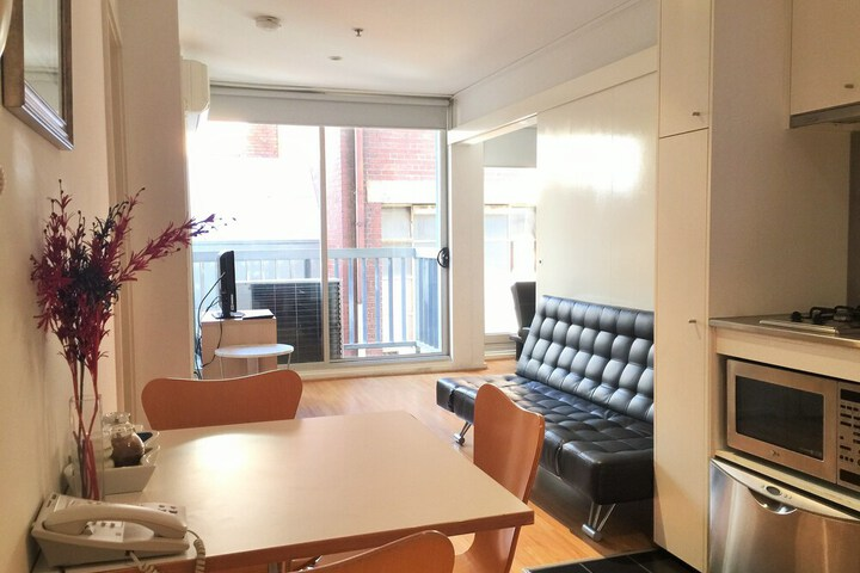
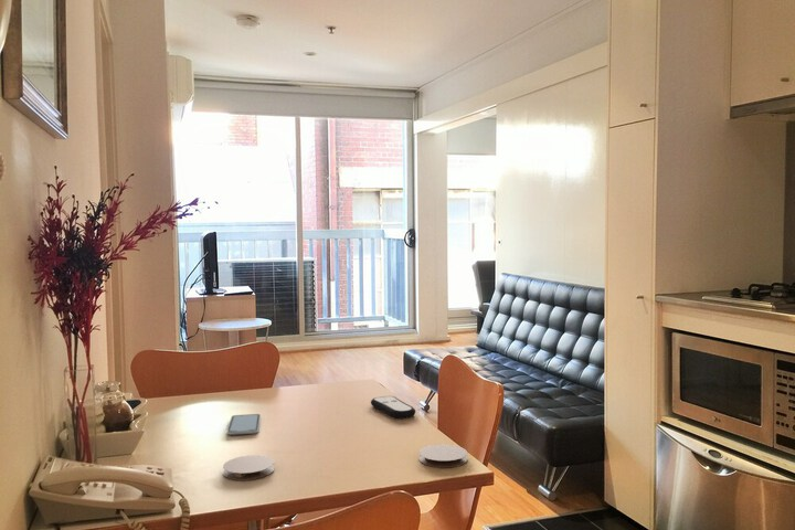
+ smartphone [226,413,262,436]
+ coaster [418,444,468,468]
+ remote control [370,395,416,420]
+ coaster [222,454,275,481]
